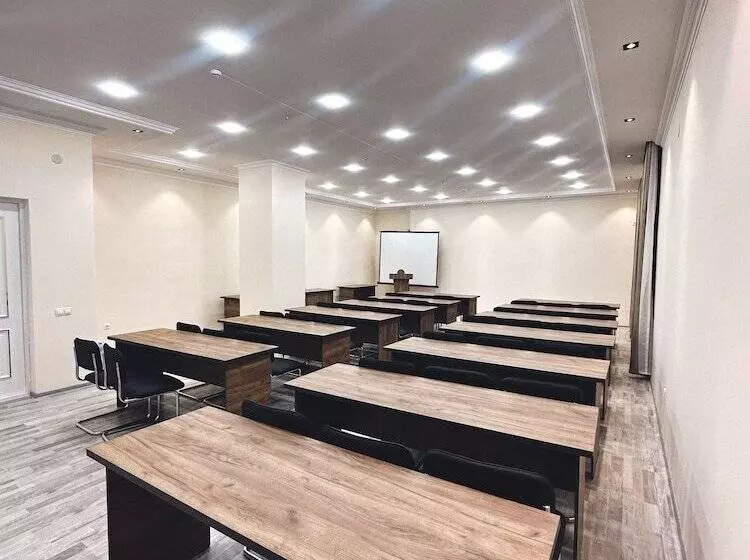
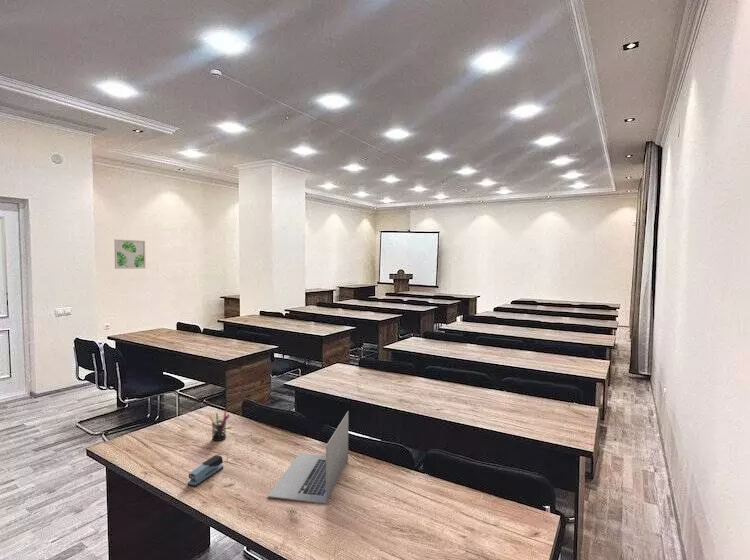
+ wall art [113,238,146,270]
+ laptop [267,410,349,505]
+ stapler [187,454,224,488]
+ pen holder [208,409,231,442]
